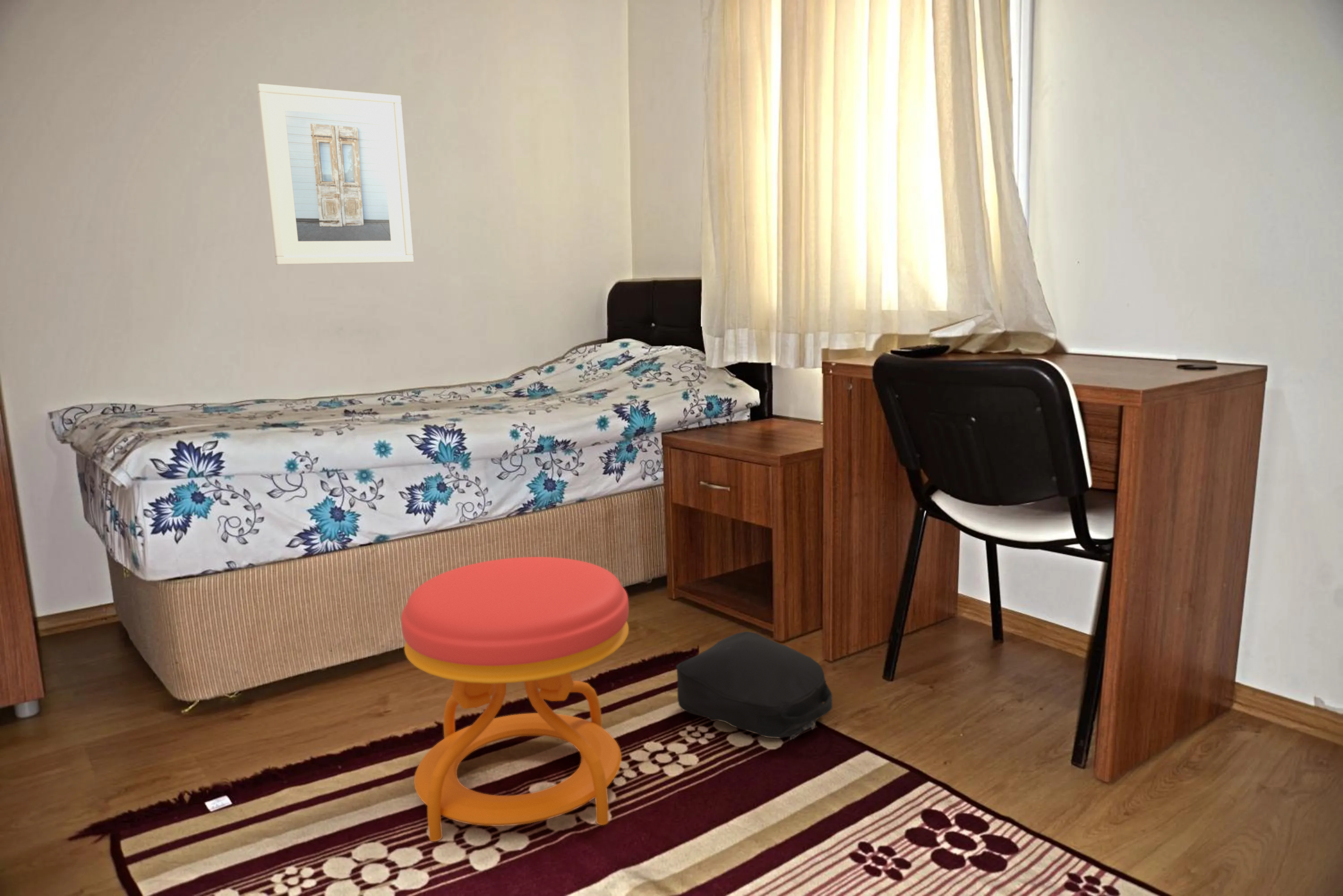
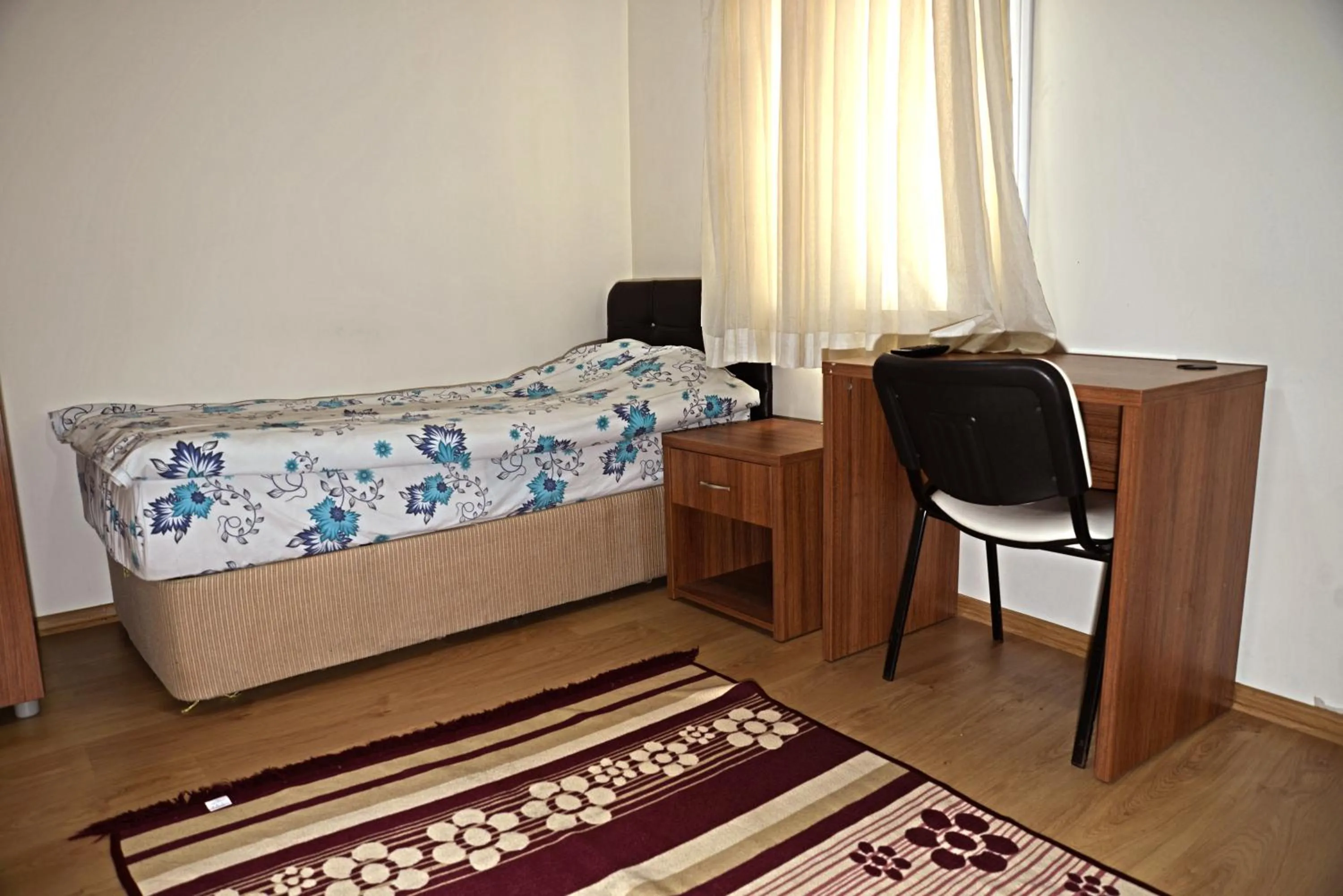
- backpack [676,631,833,741]
- stool [401,556,629,842]
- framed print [256,83,414,265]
